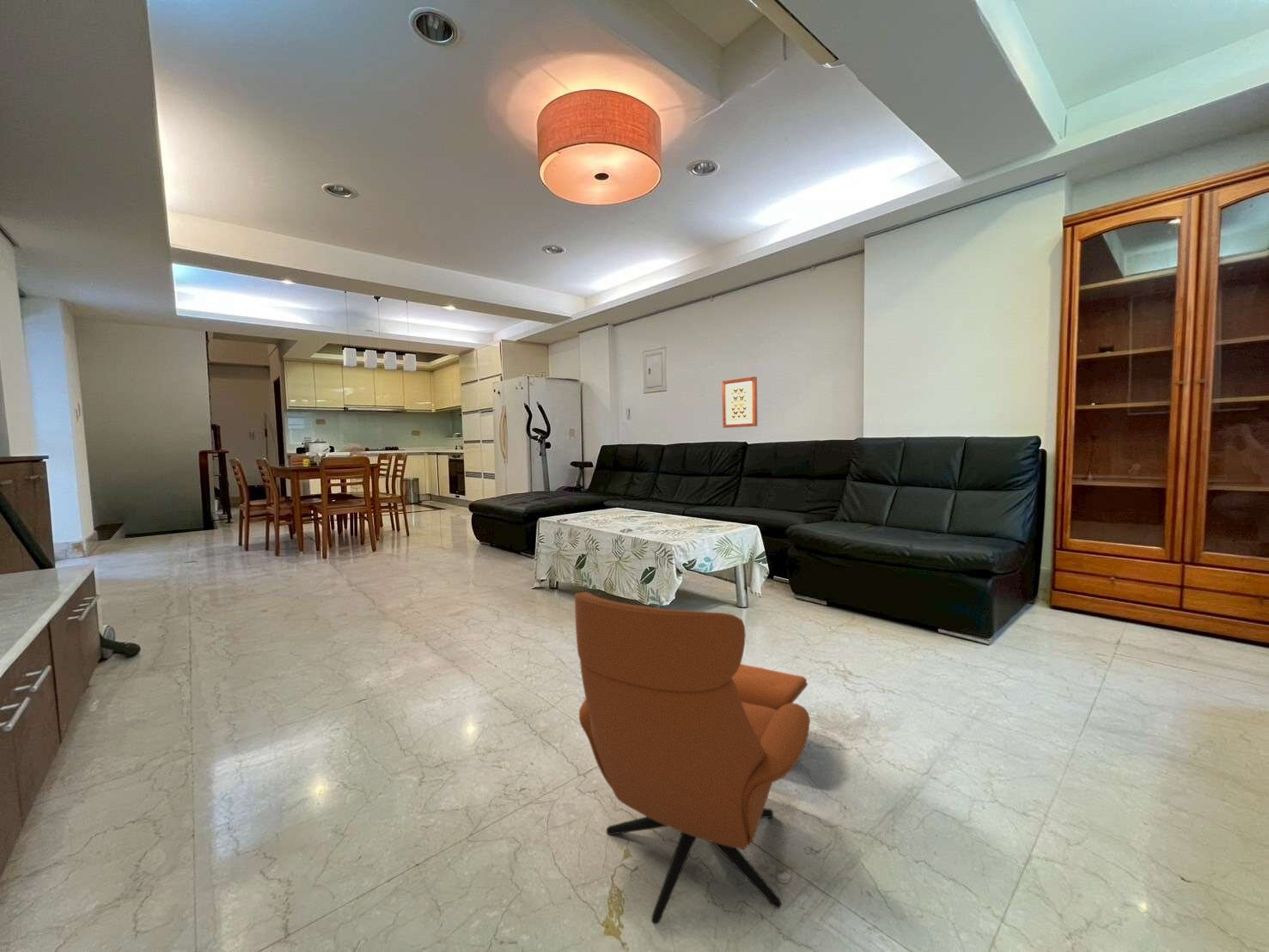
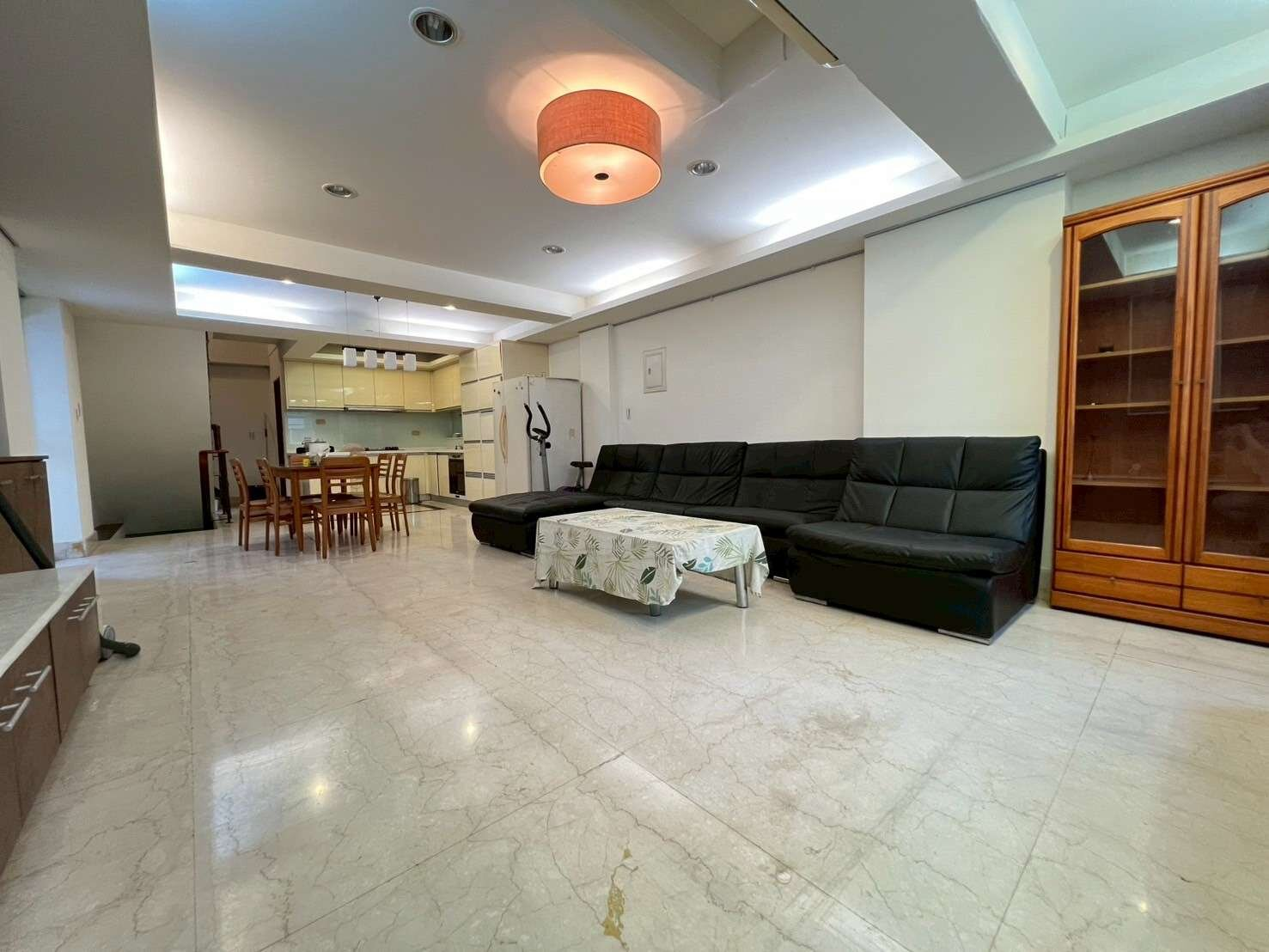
- wall art [722,375,759,429]
- armchair [574,591,811,925]
